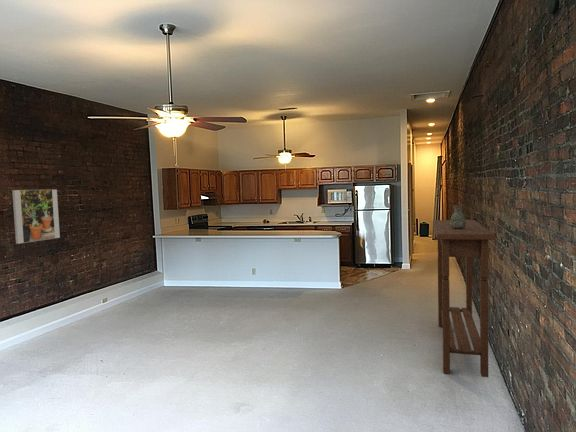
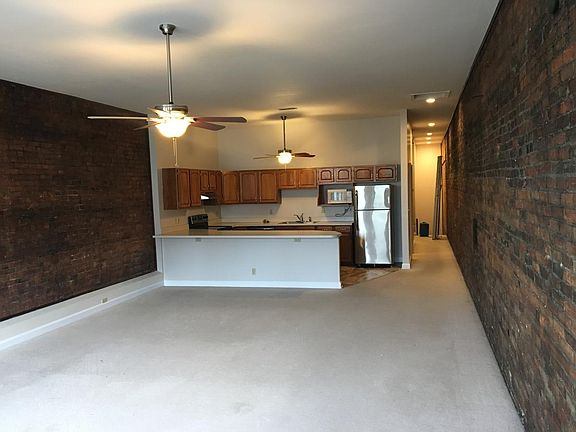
- decorative vase [450,204,466,229]
- console table [432,219,496,378]
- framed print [11,189,61,245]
